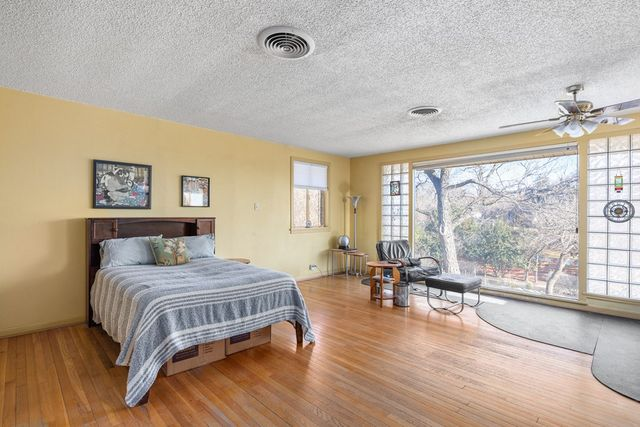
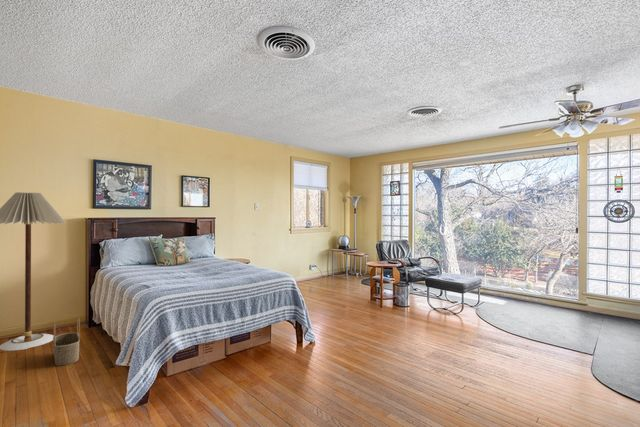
+ floor lamp [0,191,67,351]
+ wicker basket [52,316,81,367]
